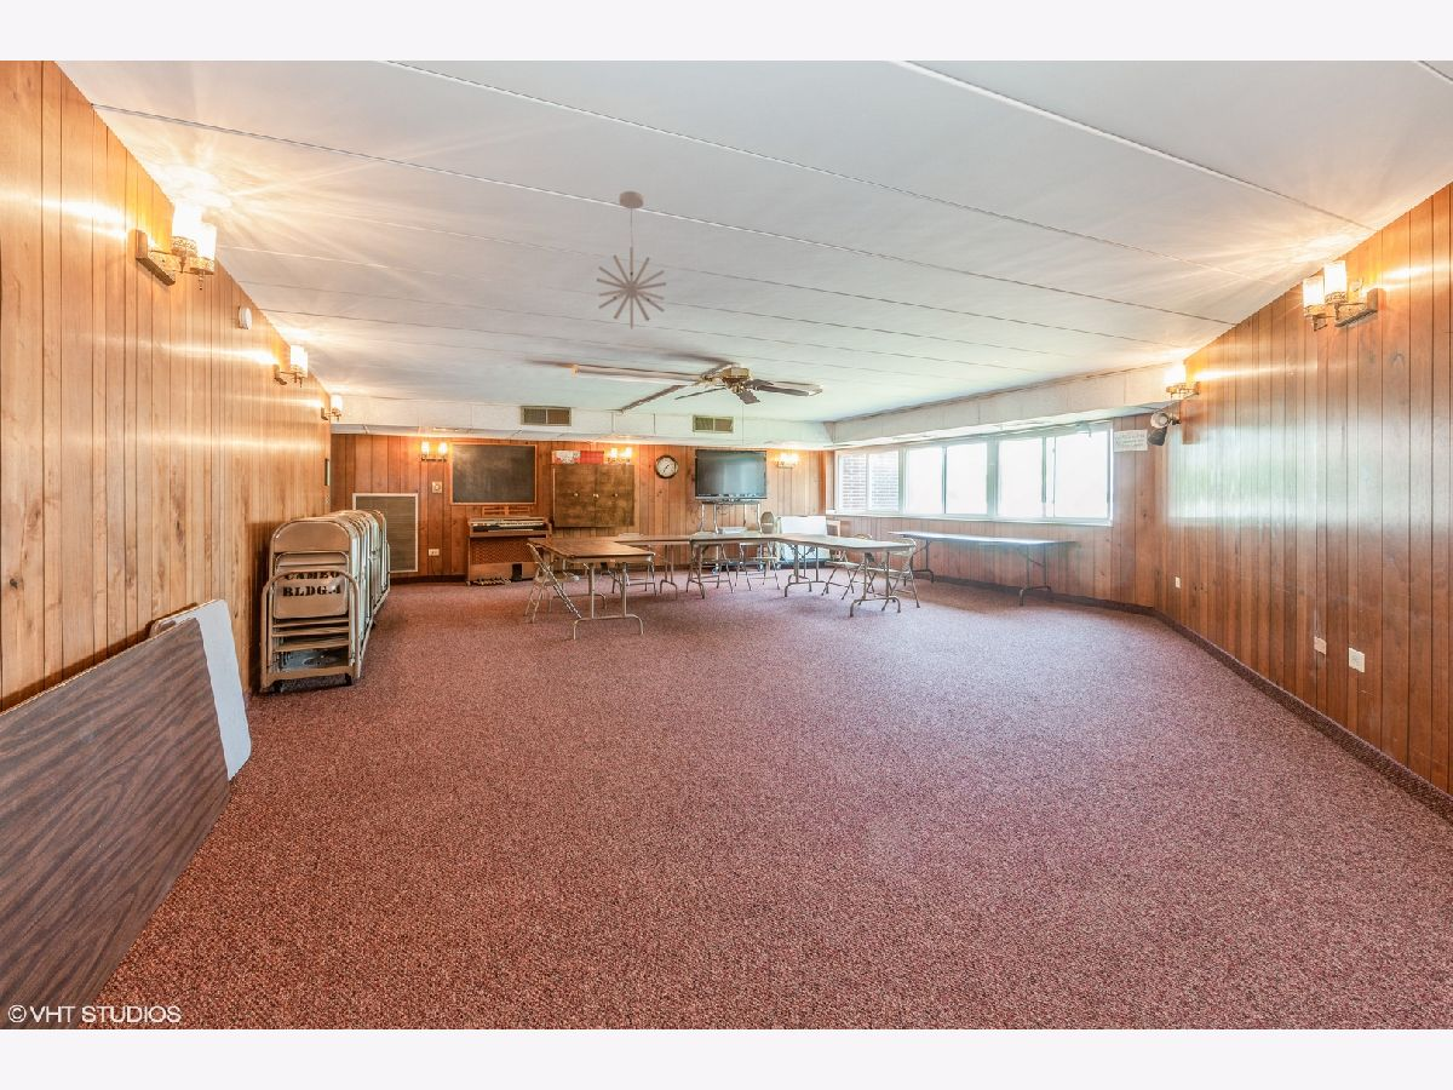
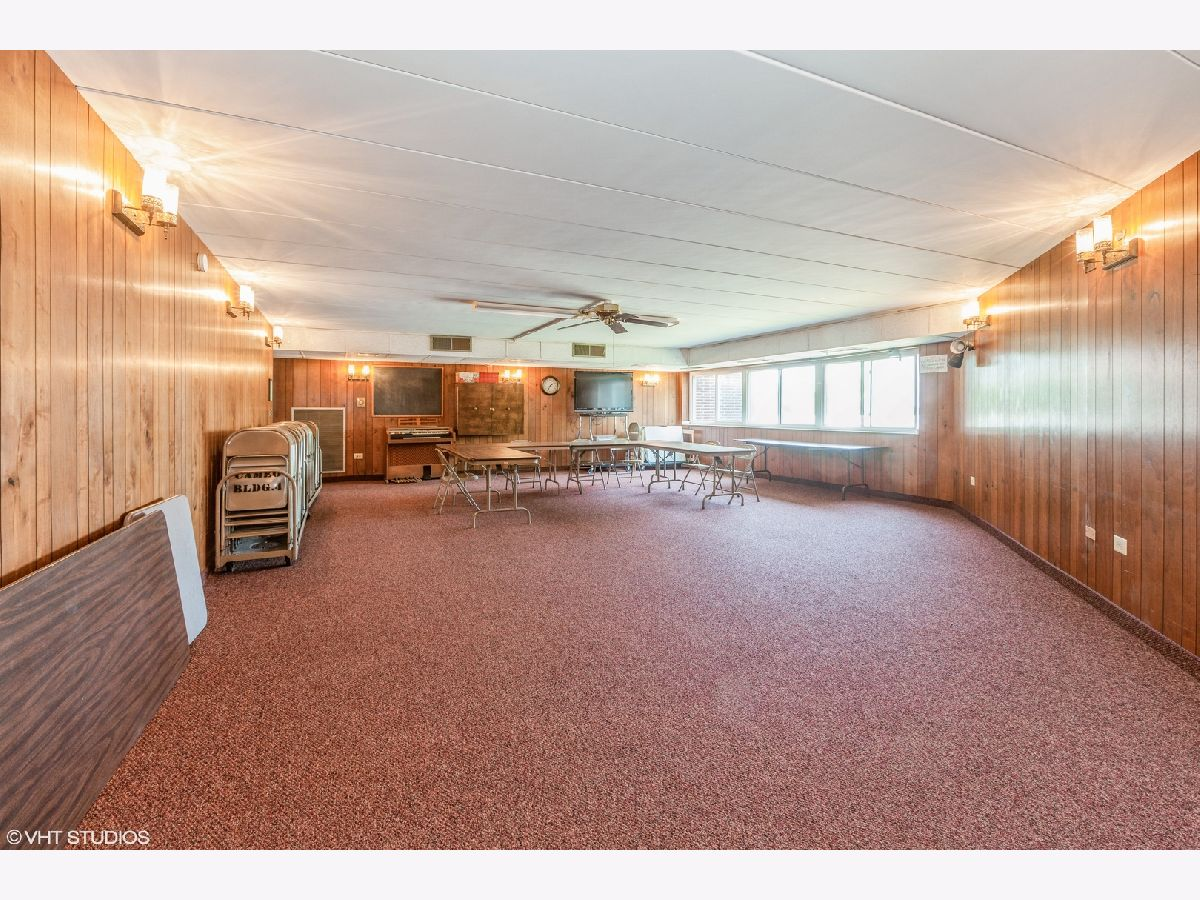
- pendant light [596,190,667,329]
